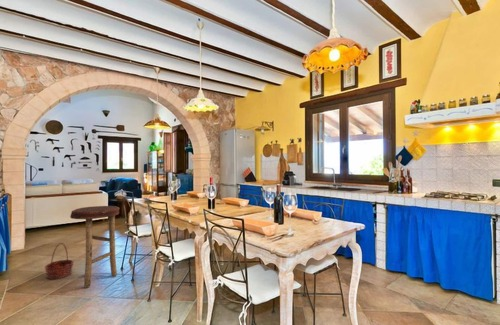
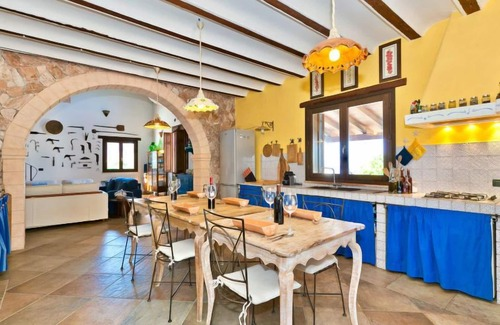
- stool [69,205,120,289]
- basket [44,242,75,280]
